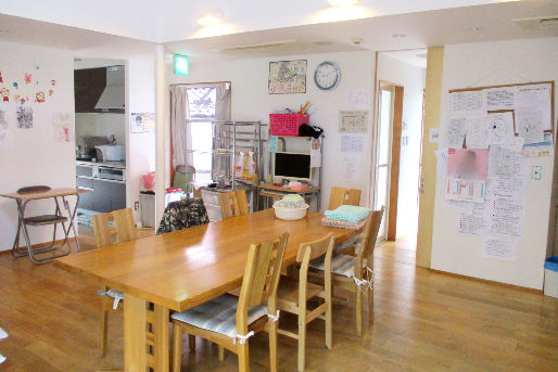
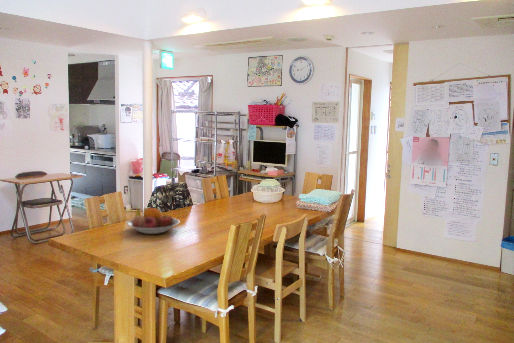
+ fruit bowl [125,207,181,235]
